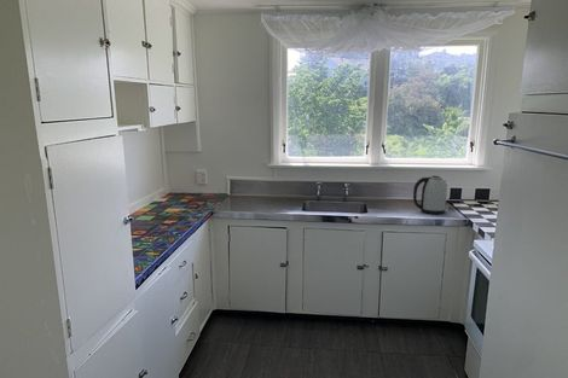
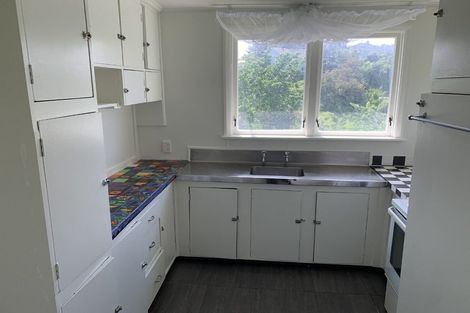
- kettle [412,175,447,215]
